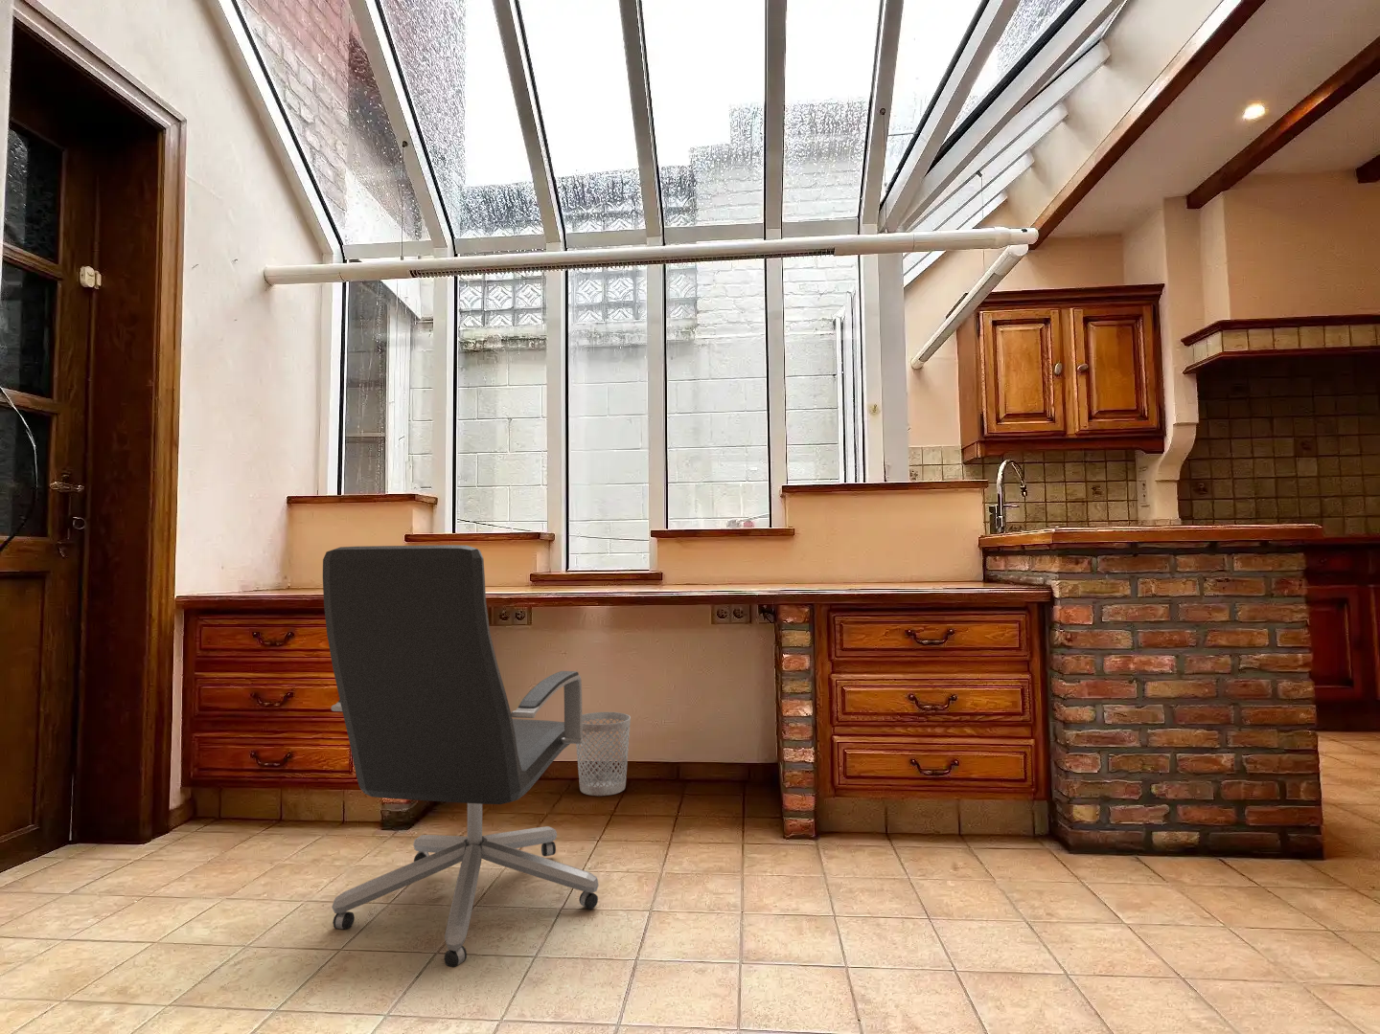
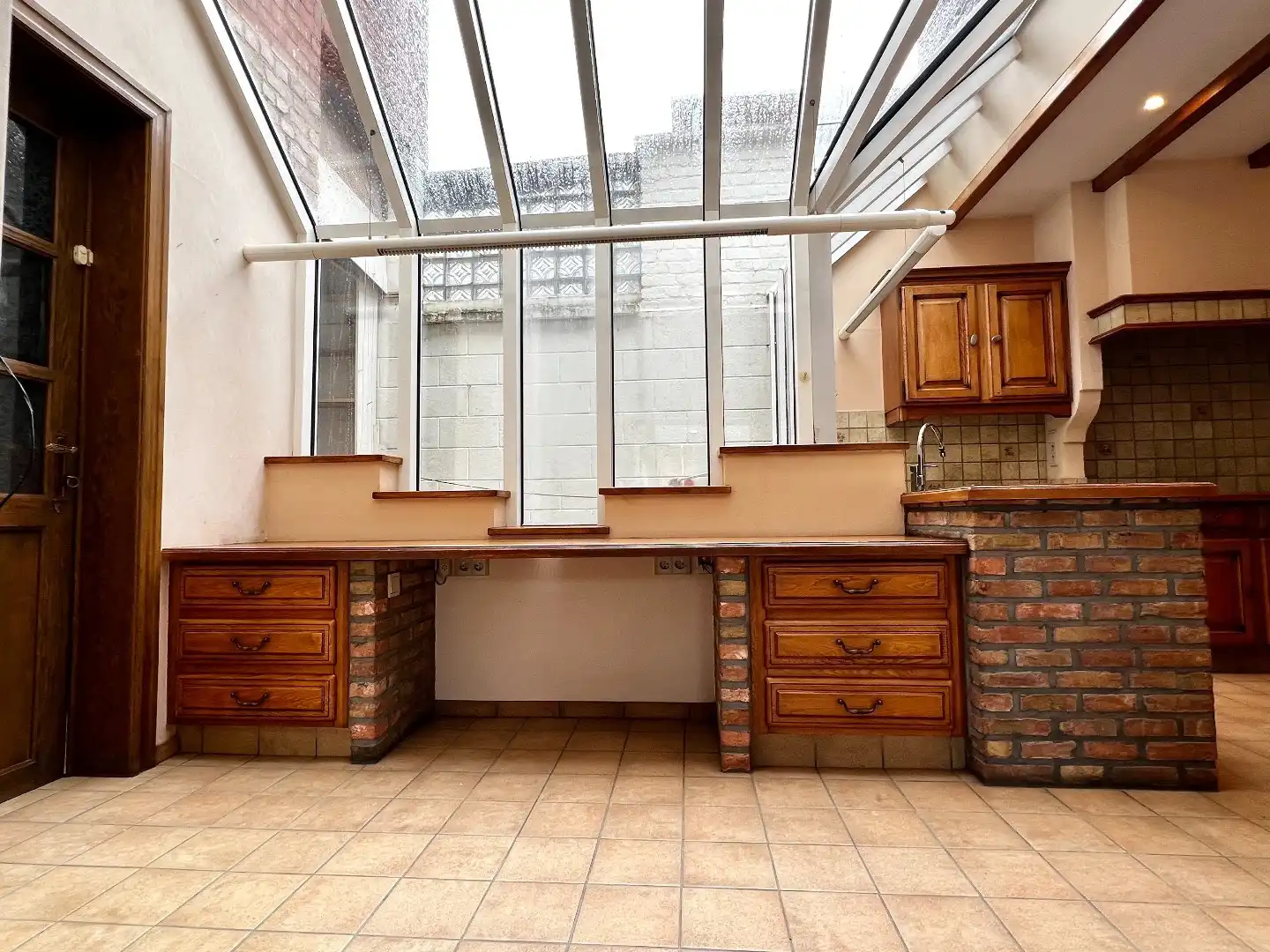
- wastebasket [575,711,631,796]
- office chair [322,544,599,968]
